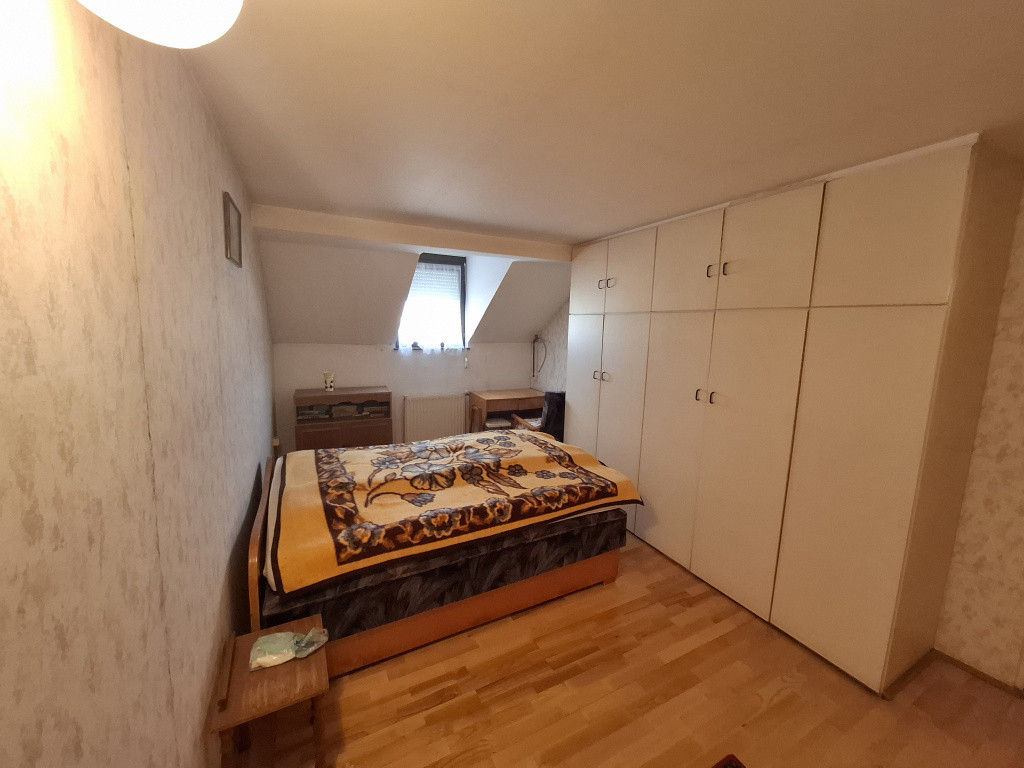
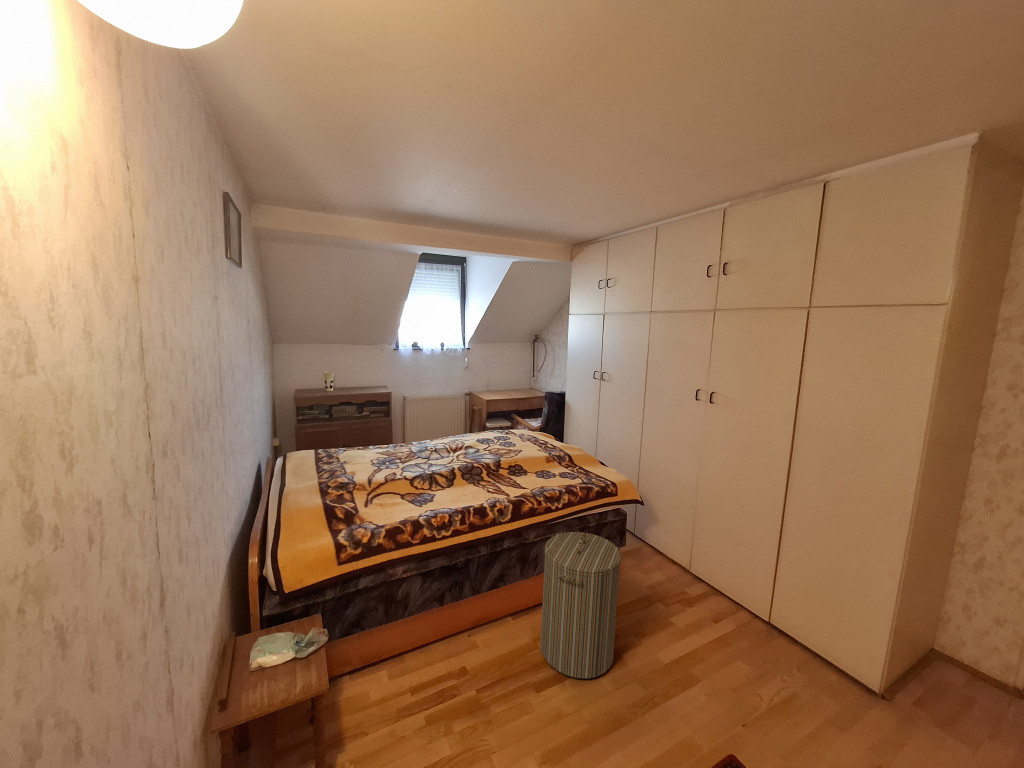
+ laundry hamper [540,531,622,680]
